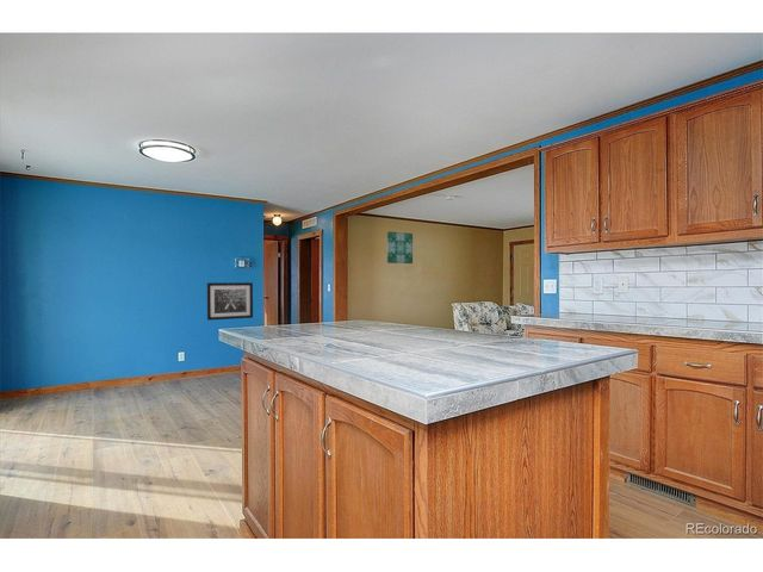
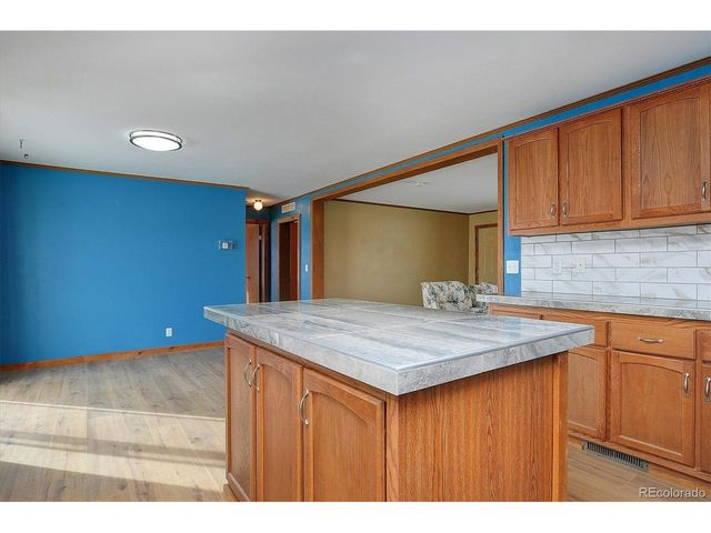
- wall art [206,281,254,322]
- wall art [386,230,414,265]
